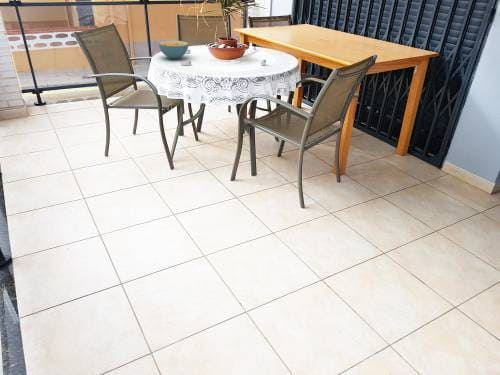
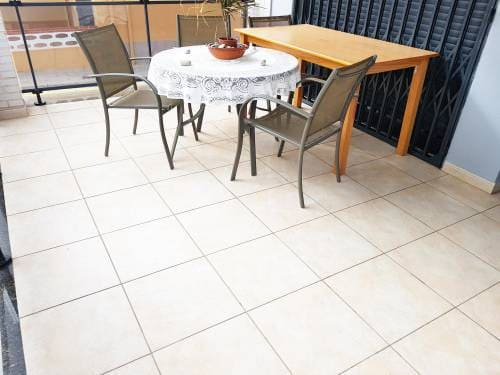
- cereal bowl [158,40,190,60]
